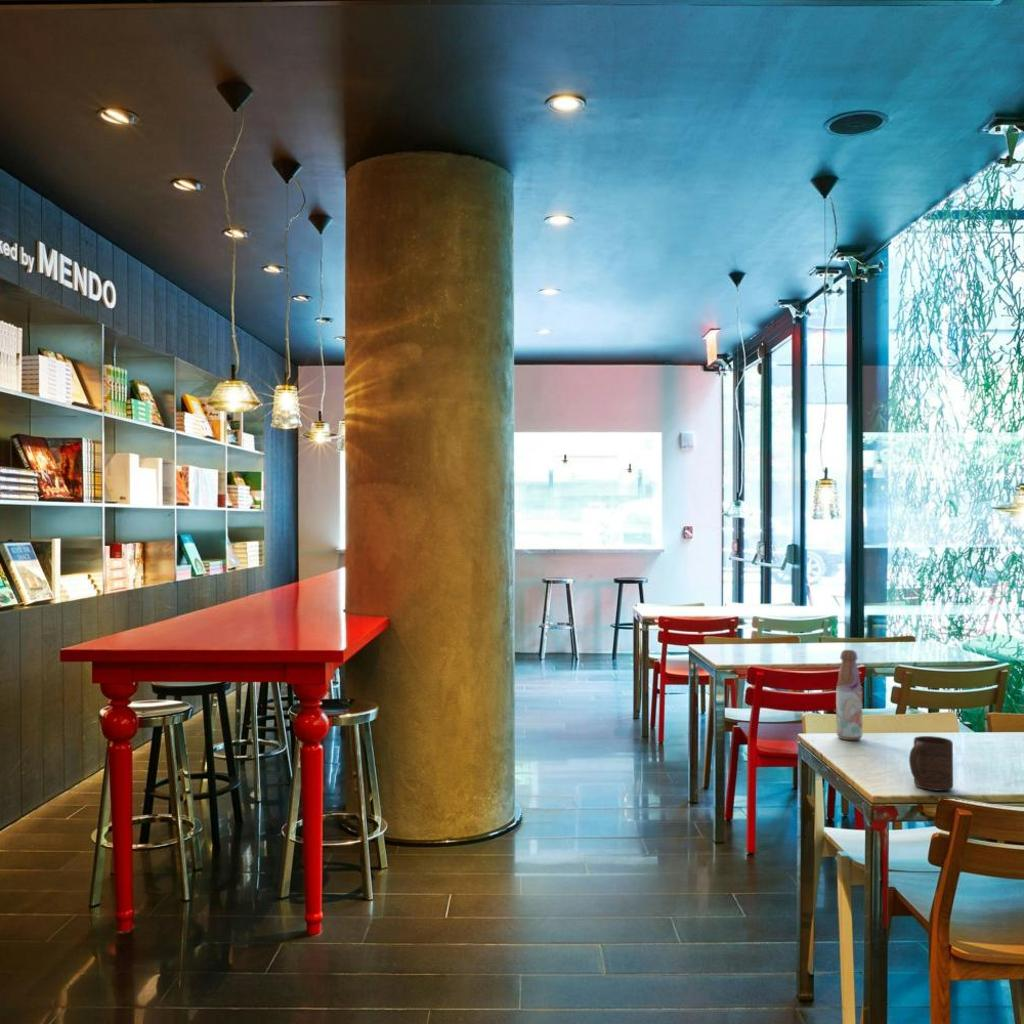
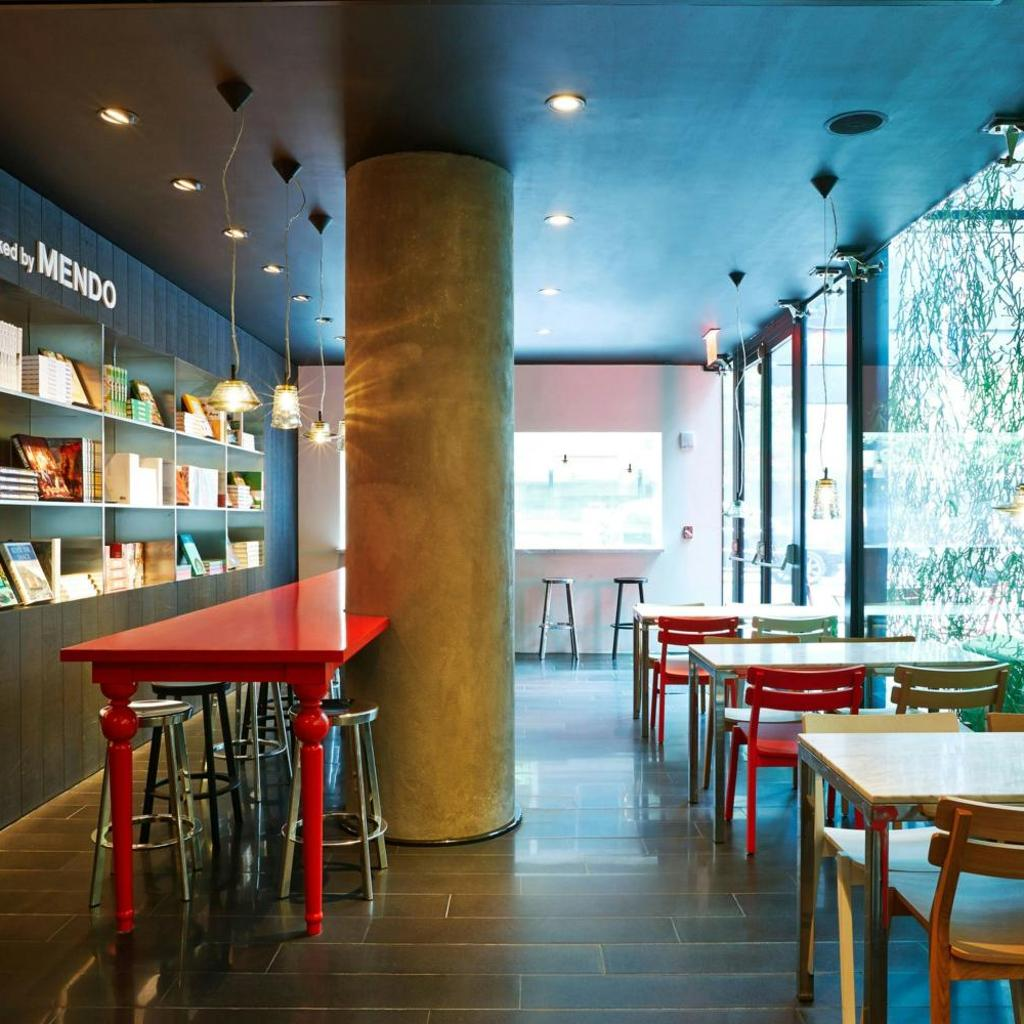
- cup [908,735,954,792]
- bottle [835,649,864,741]
